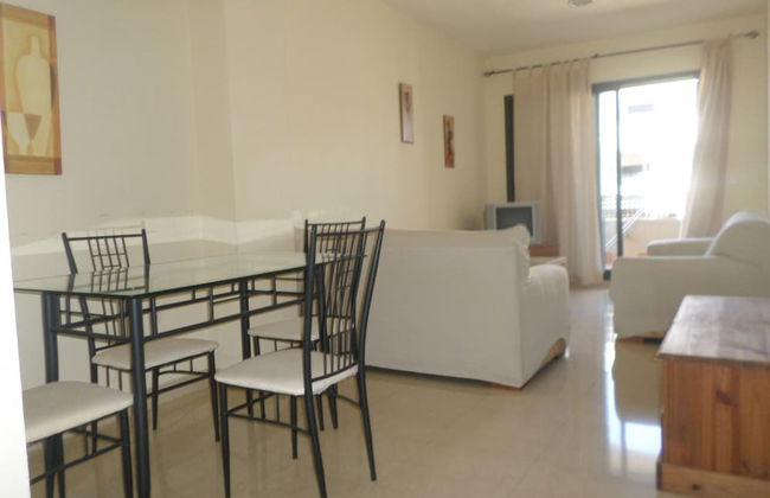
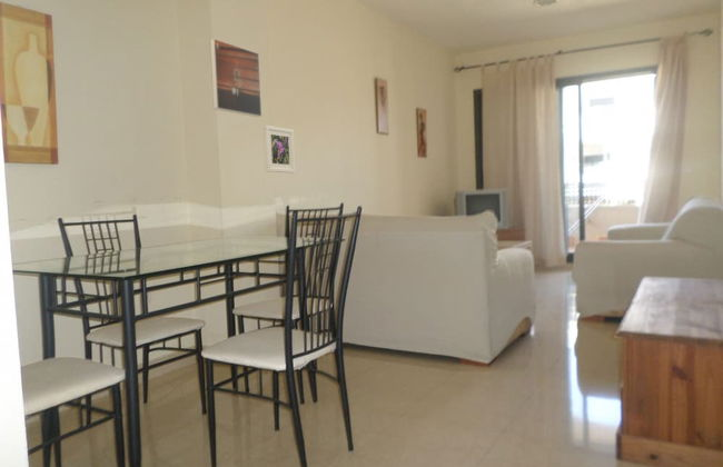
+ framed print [263,125,296,173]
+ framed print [209,37,263,118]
